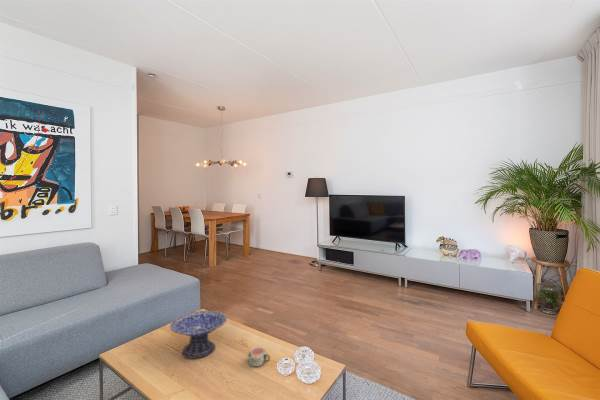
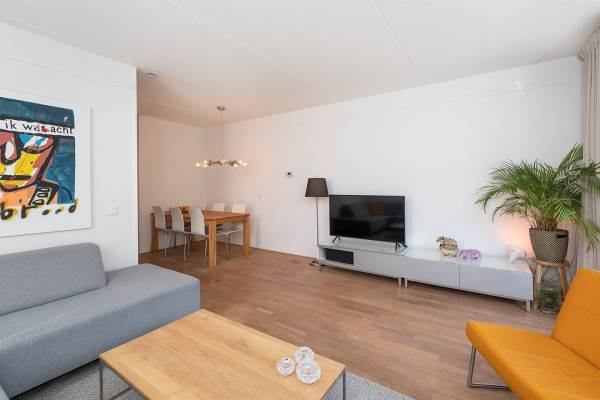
- decorative bowl [169,310,228,359]
- mug [247,346,271,367]
